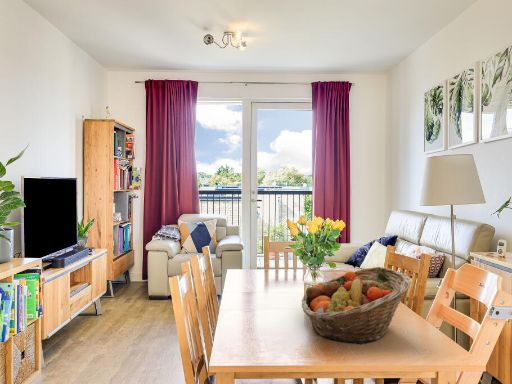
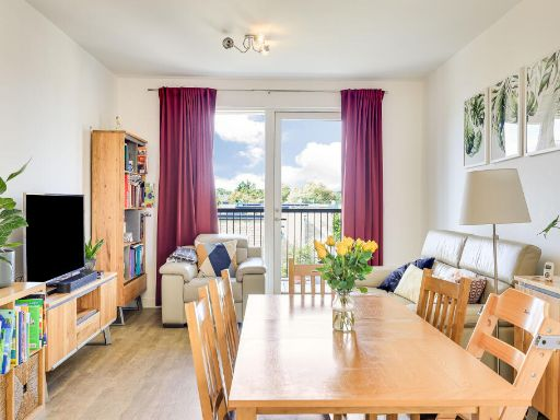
- fruit basket [301,266,412,345]
